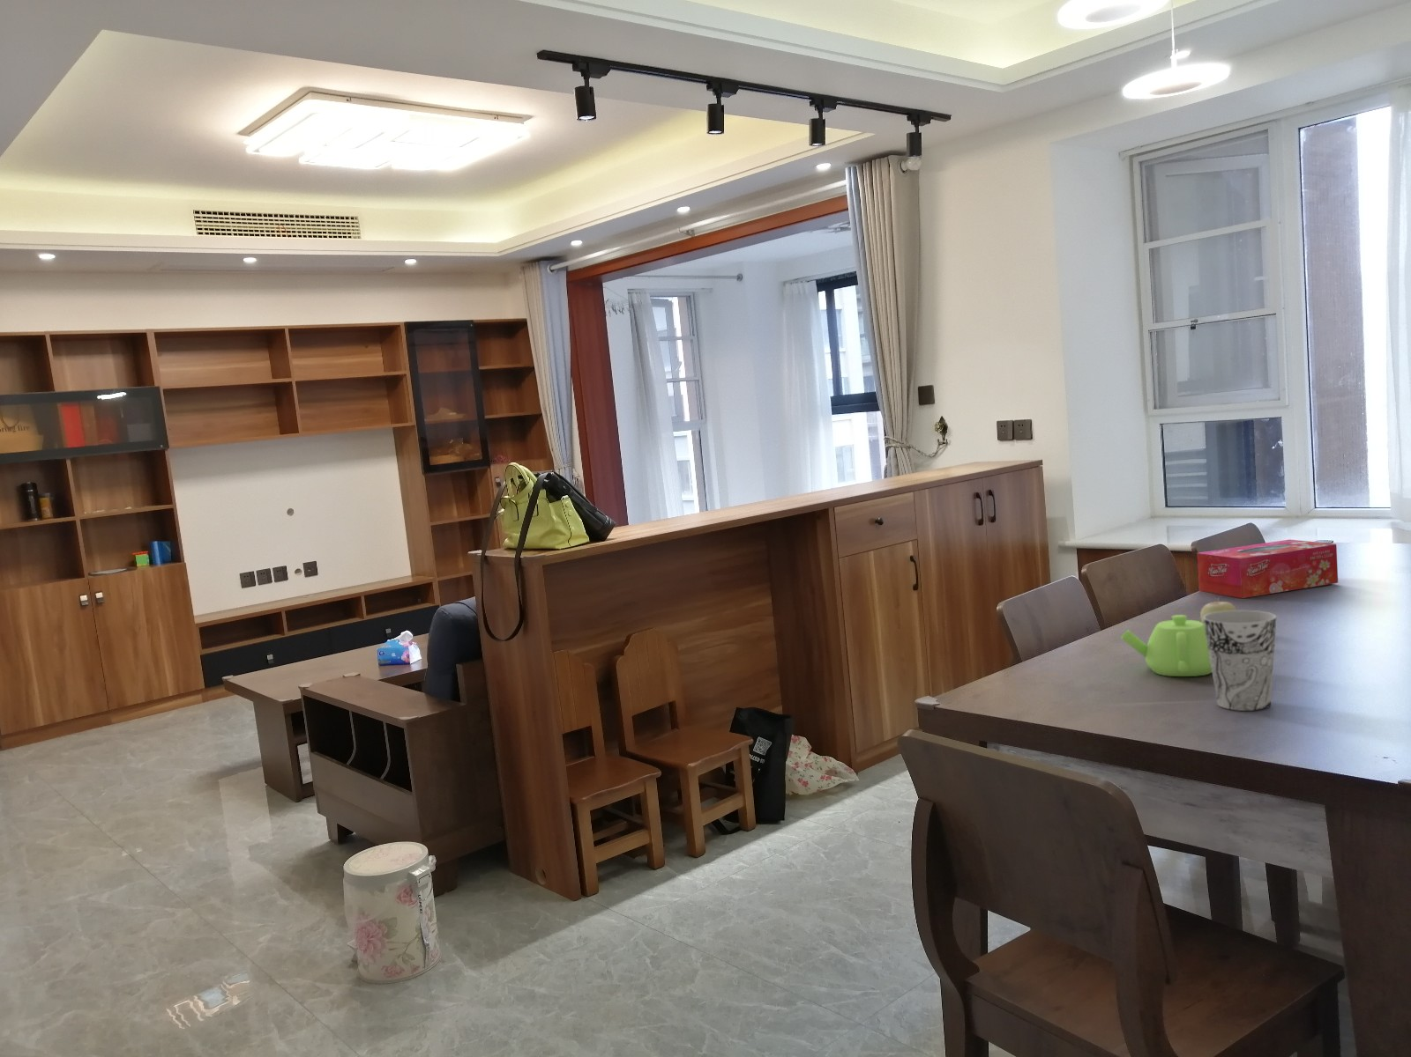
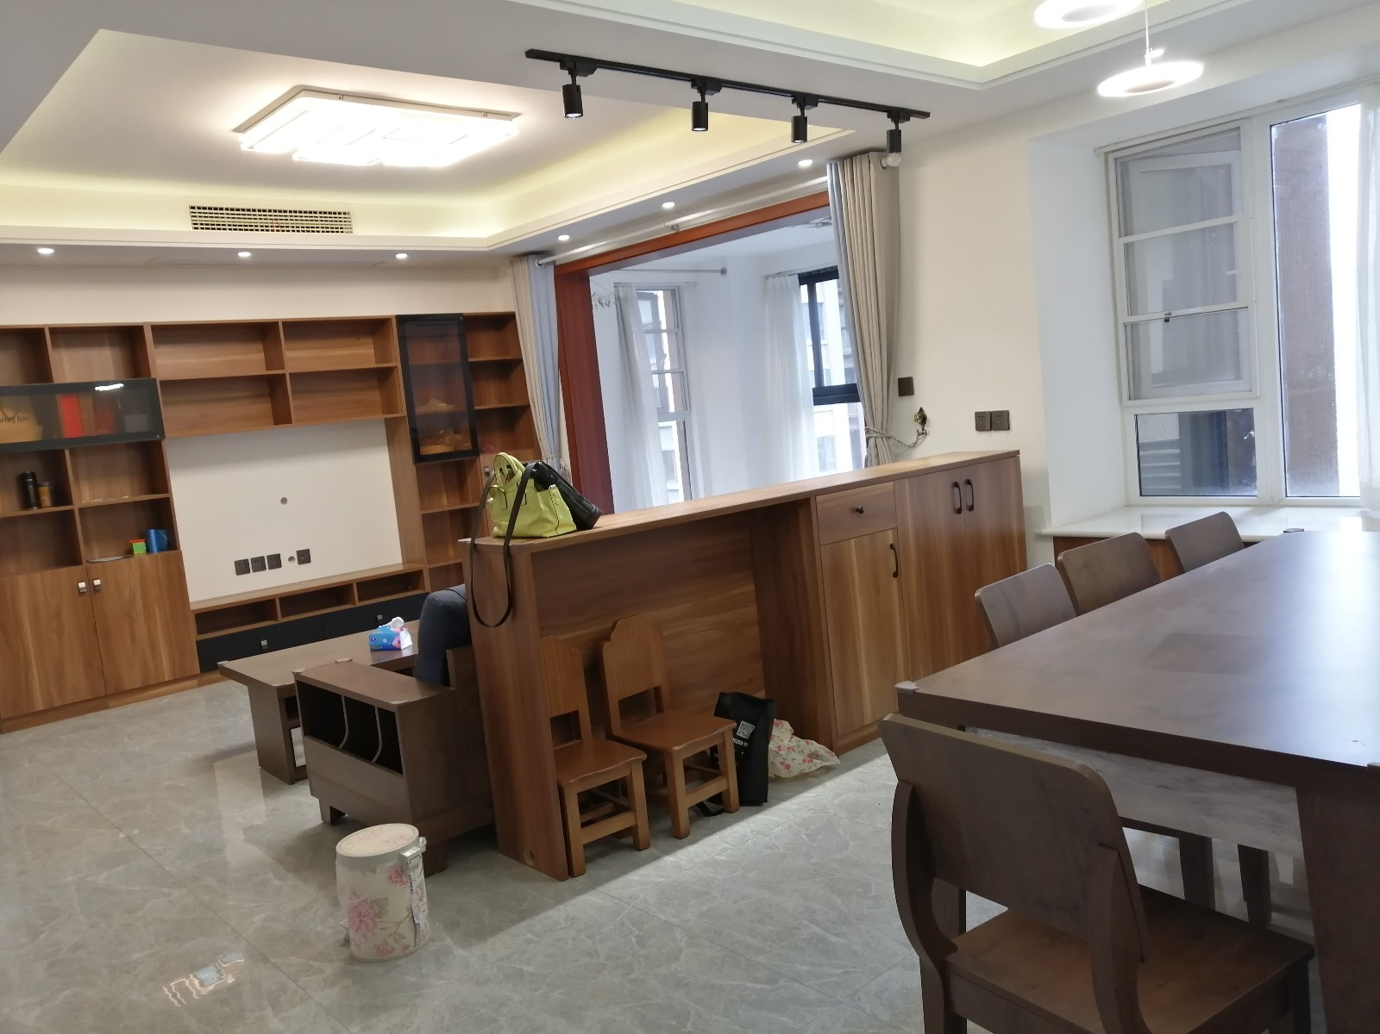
- cup [1203,610,1277,712]
- tissue box [1197,540,1339,598]
- teapot [1120,614,1212,677]
- fruit [1199,596,1238,623]
